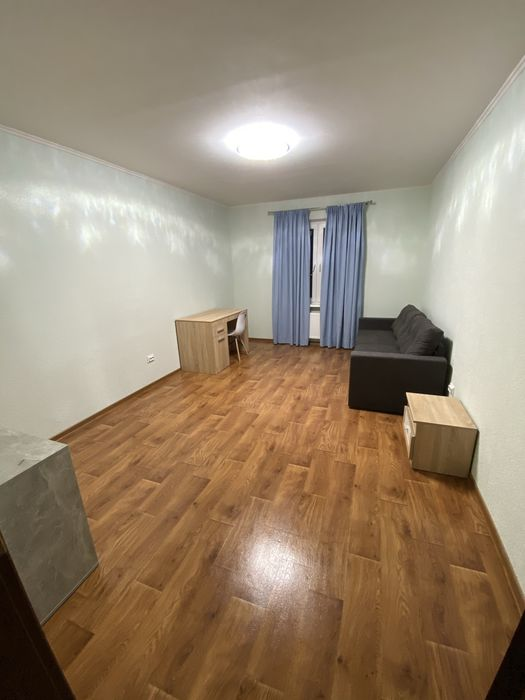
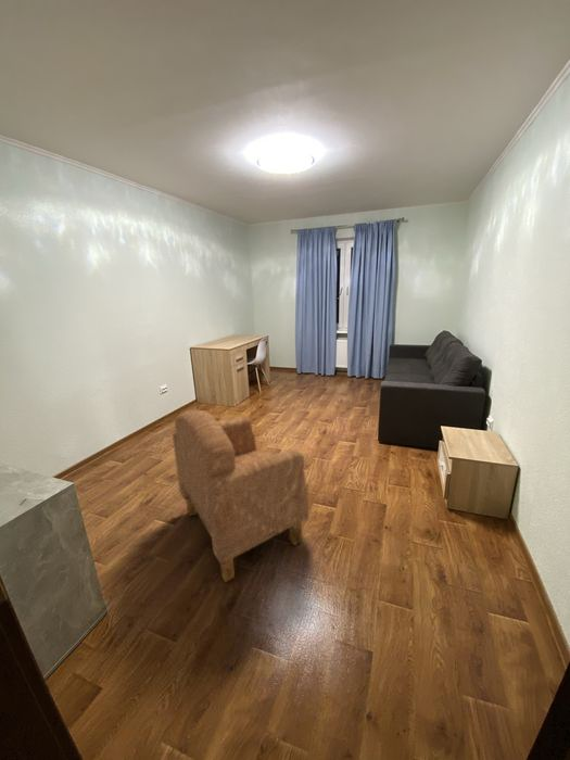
+ armchair [172,409,309,583]
